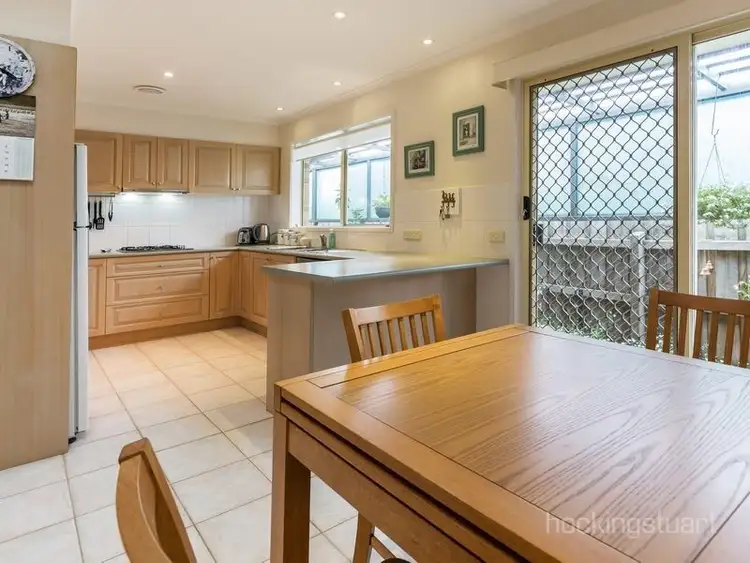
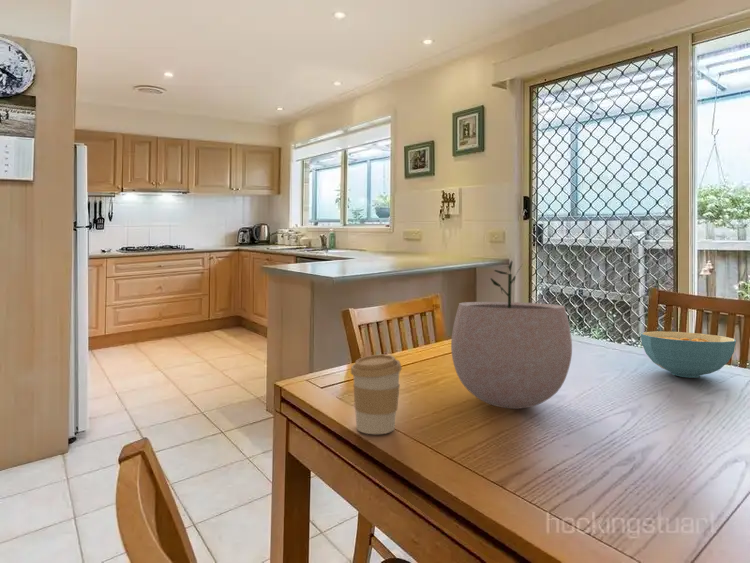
+ coffee cup [350,354,403,435]
+ cereal bowl [640,330,737,379]
+ plant pot [450,260,573,410]
